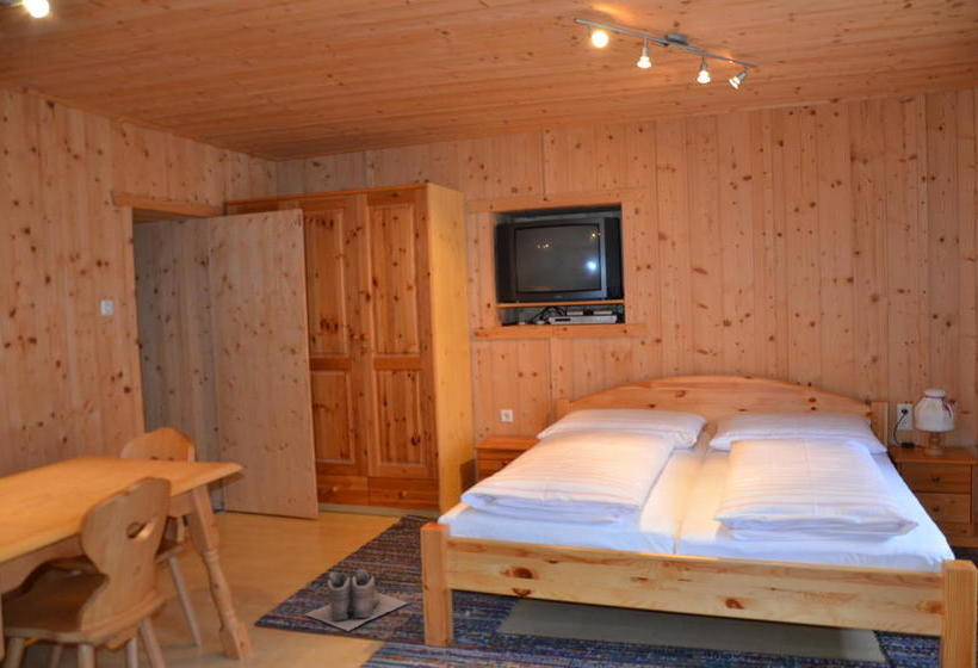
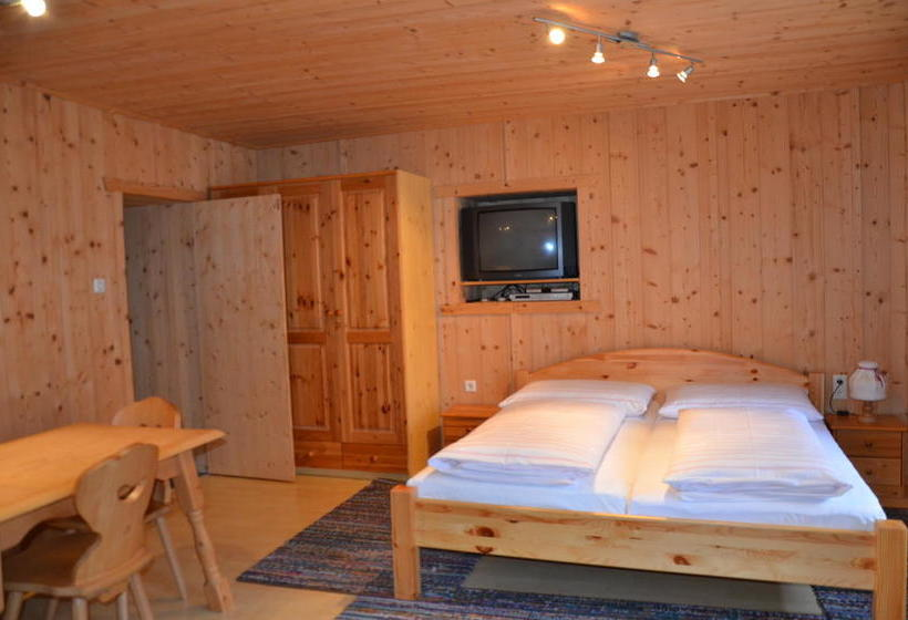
- boots [304,568,410,632]
